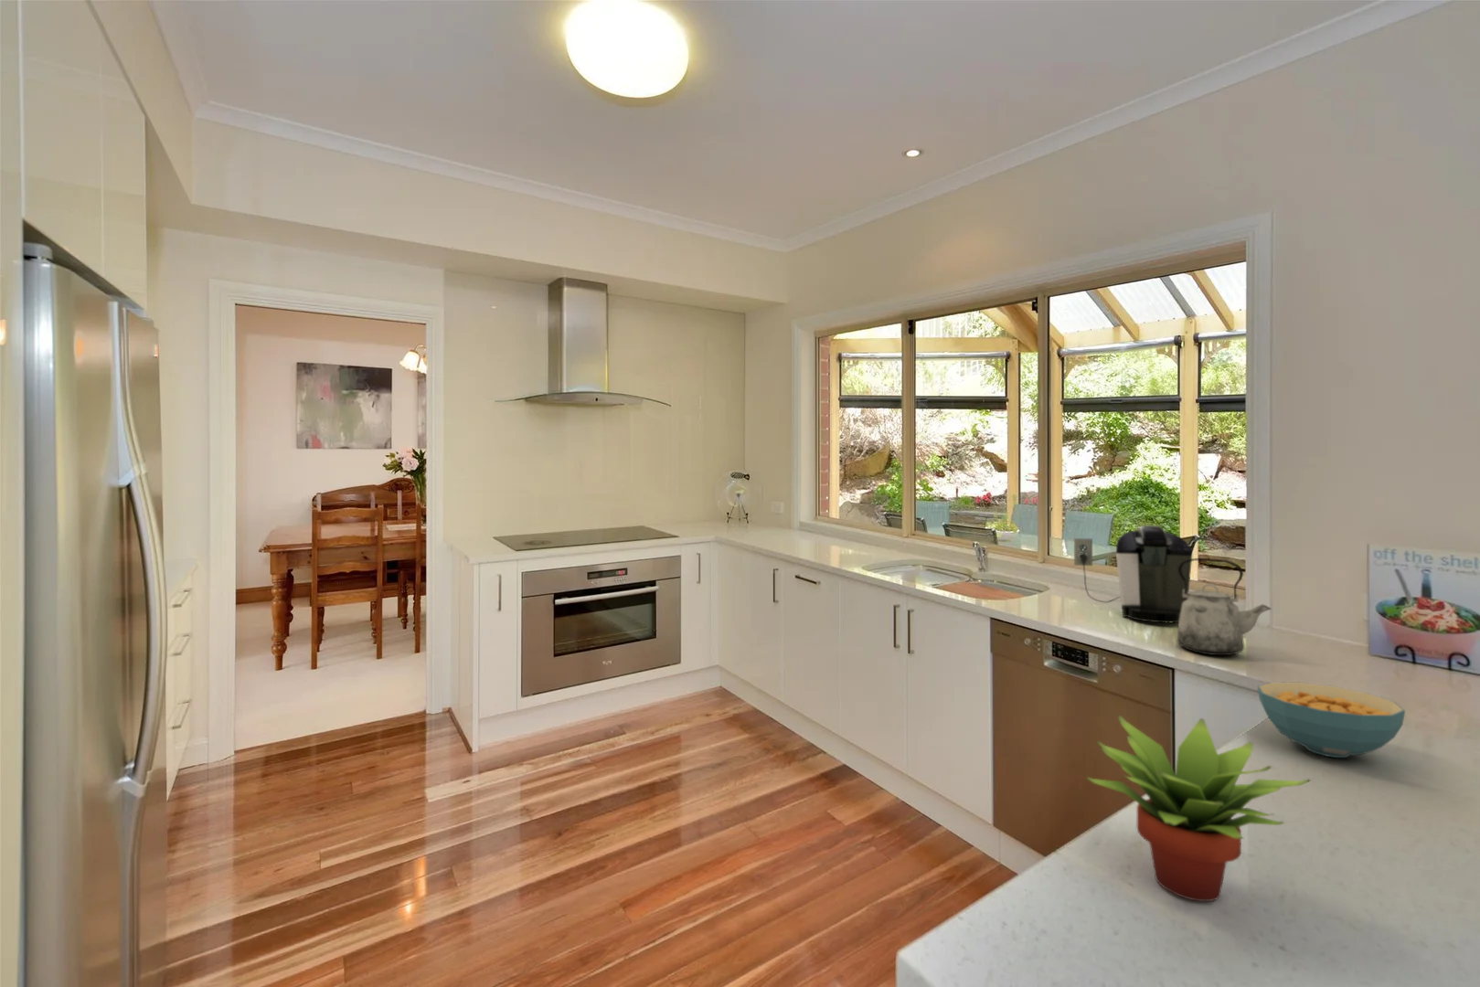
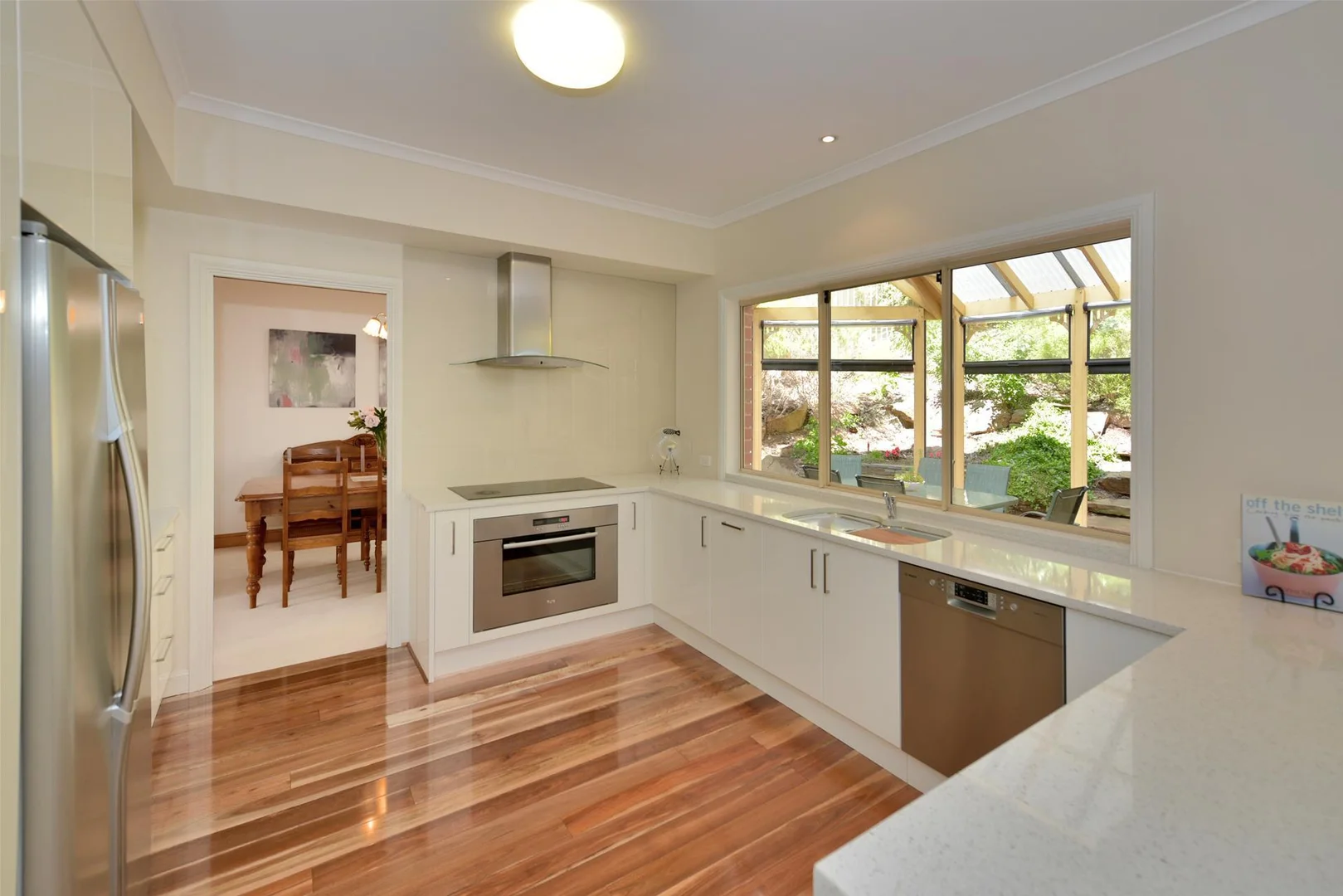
- kettle [1177,557,1273,657]
- coffee maker [1073,524,1193,625]
- succulent plant [1085,715,1311,902]
- cereal bowl [1257,682,1406,759]
